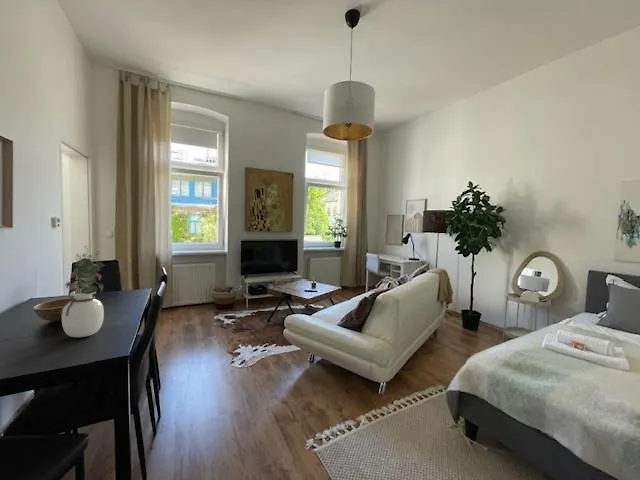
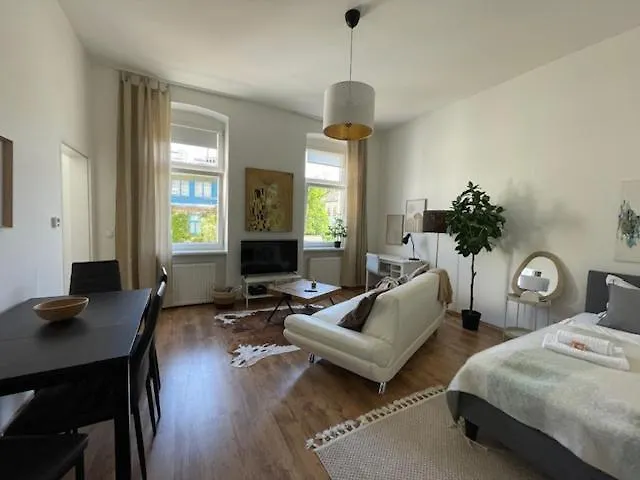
- bouquet [58,245,106,338]
